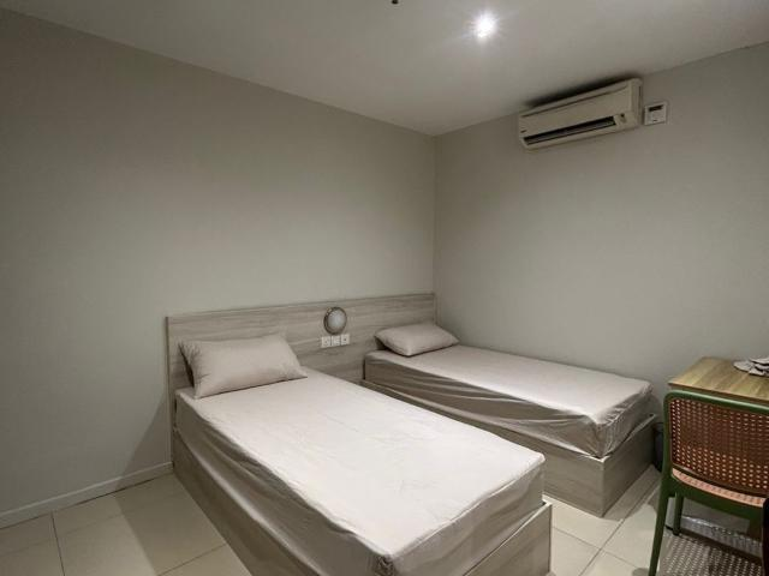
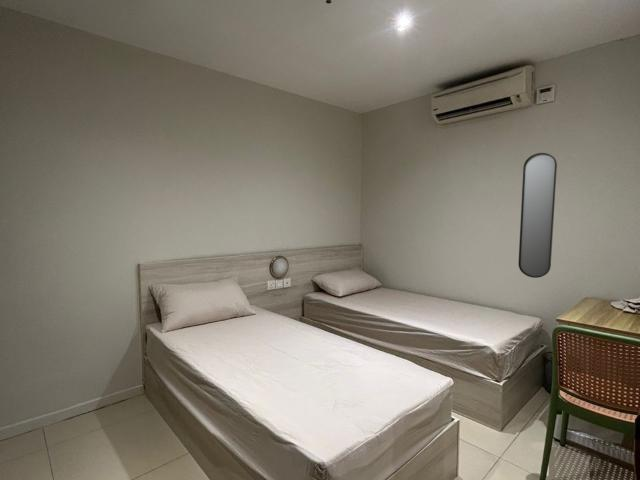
+ home mirror [517,152,558,279]
